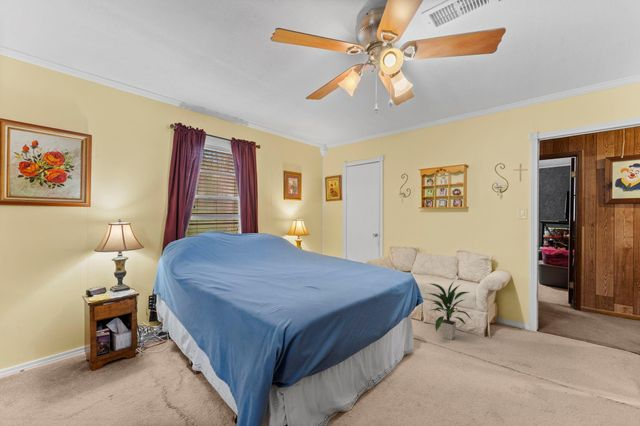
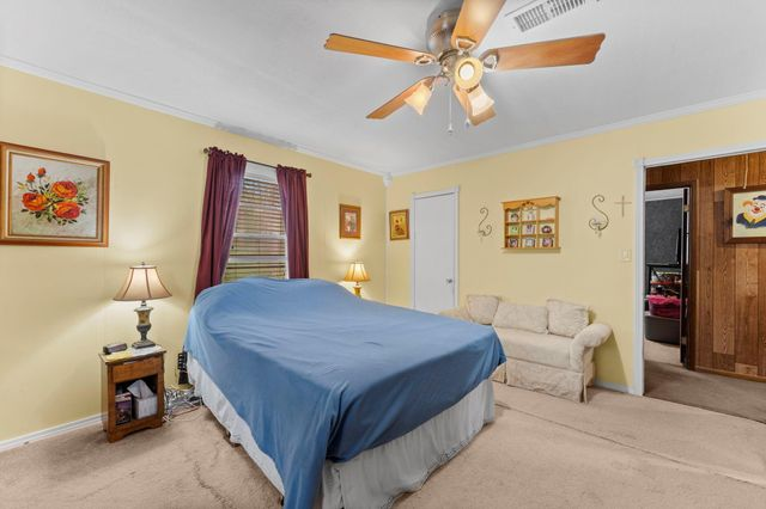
- indoor plant [426,280,473,341]
